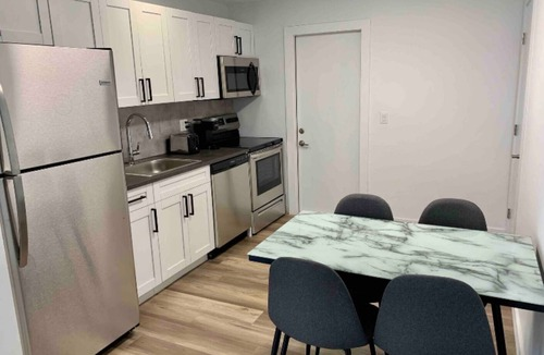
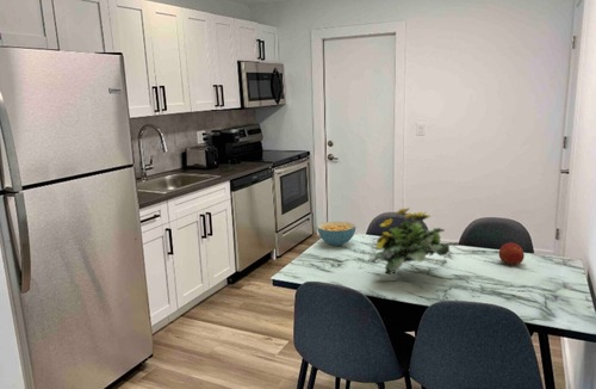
+ cereal bowl [316,221,356,247]
+ fruit [498,241,526,266]
+ flowering plant [371,206,460,276]
